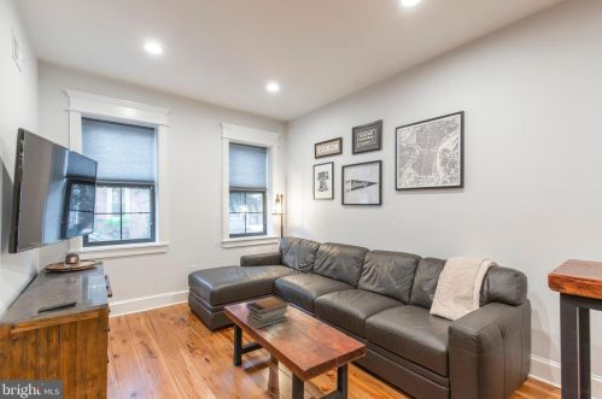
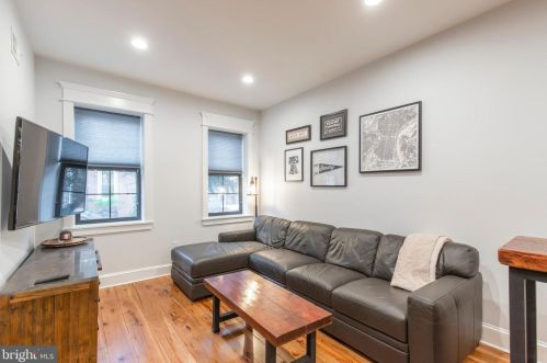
- book stack [246,295,291,330]
